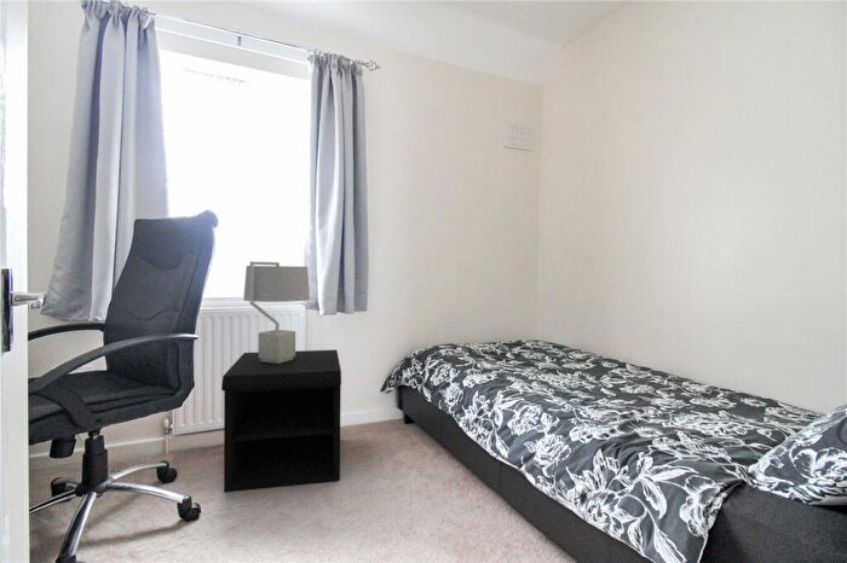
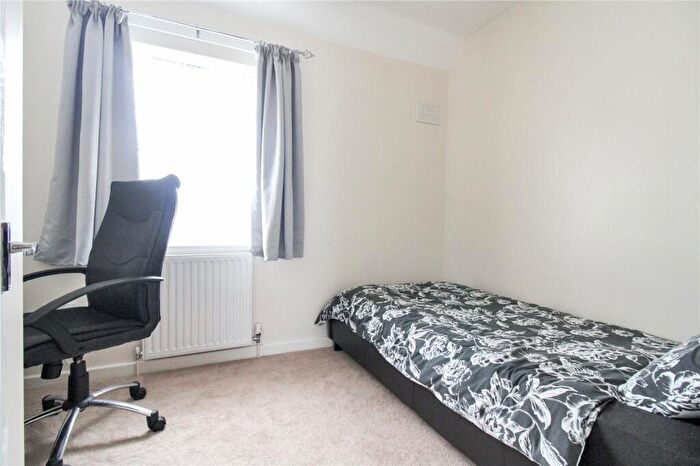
- table lamp [242,261,311,364]
- nightstand [220,349,342,493]
